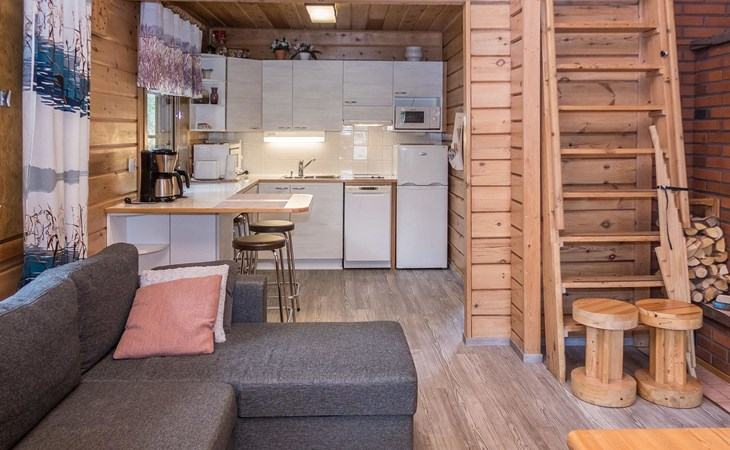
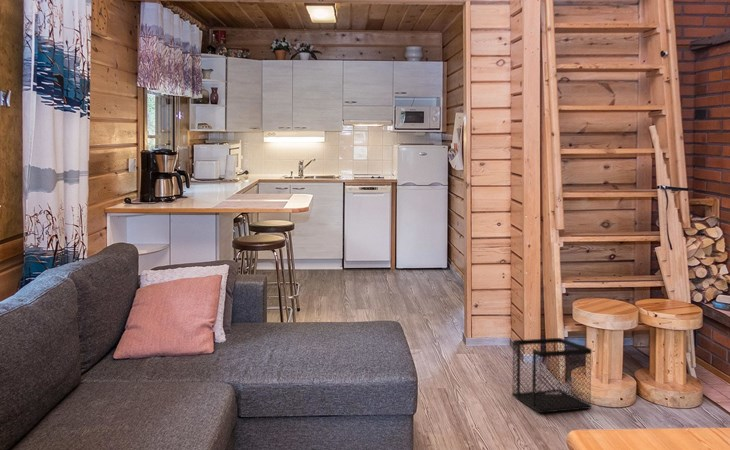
+ wastebasket [511,337,593,414]
